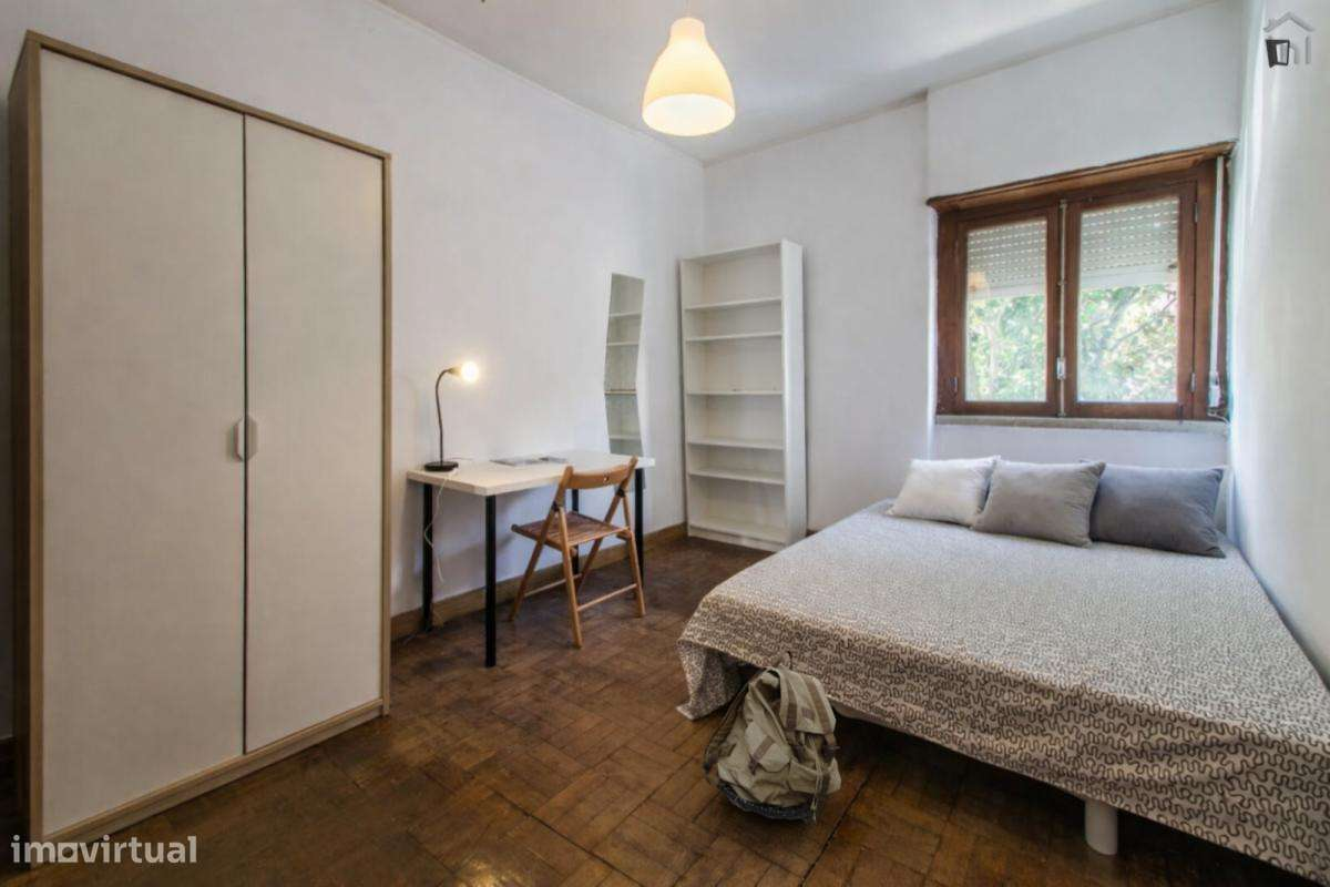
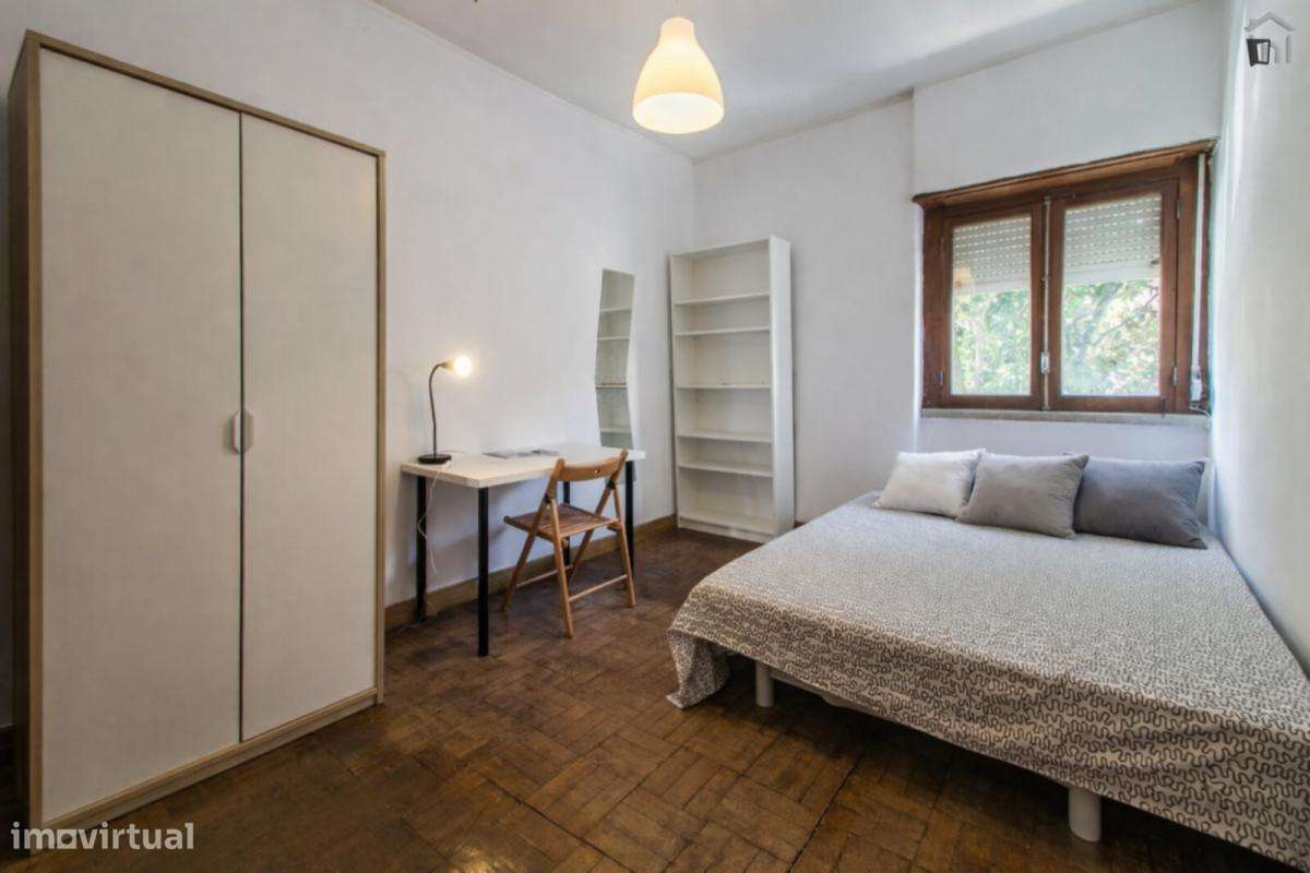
- backpack [702,649,842,826]
